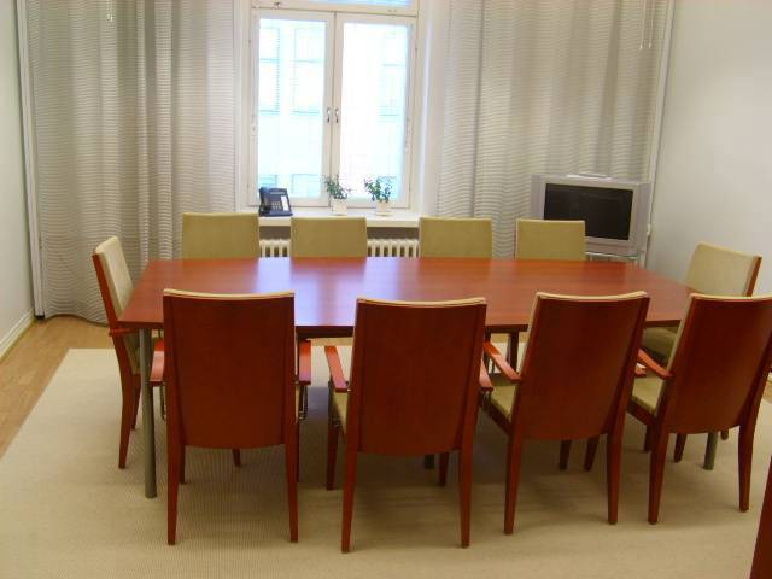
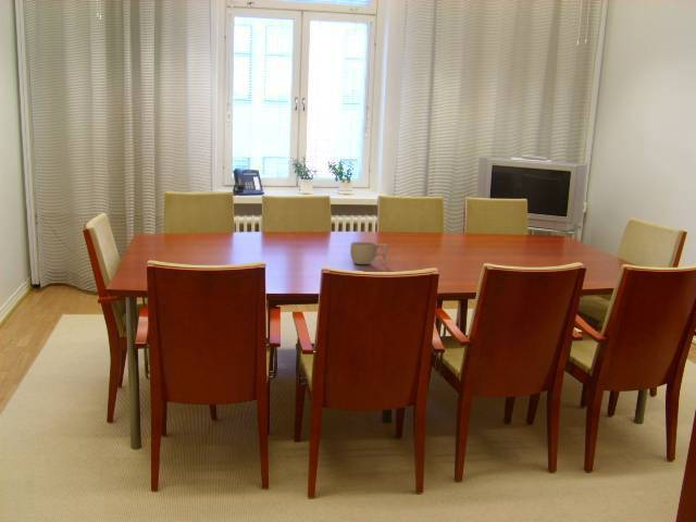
+ cup [349,241,388,265]
